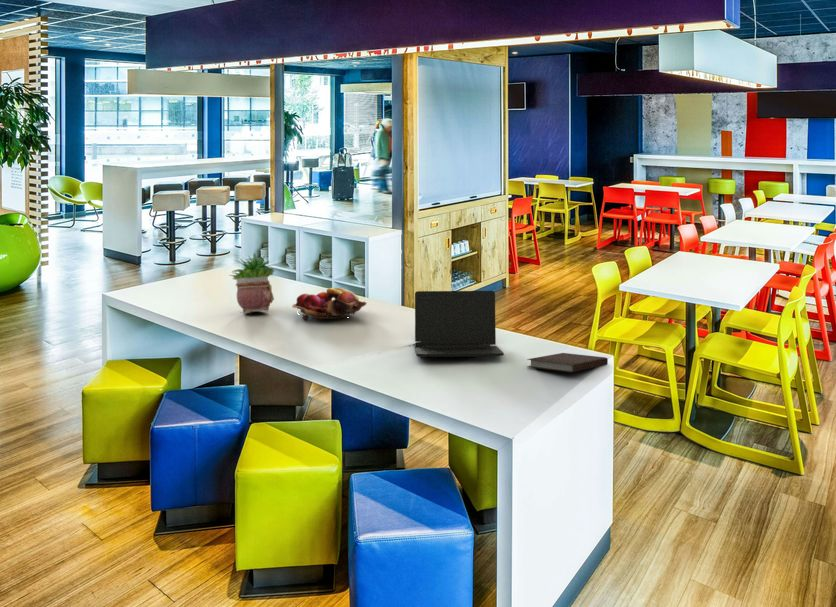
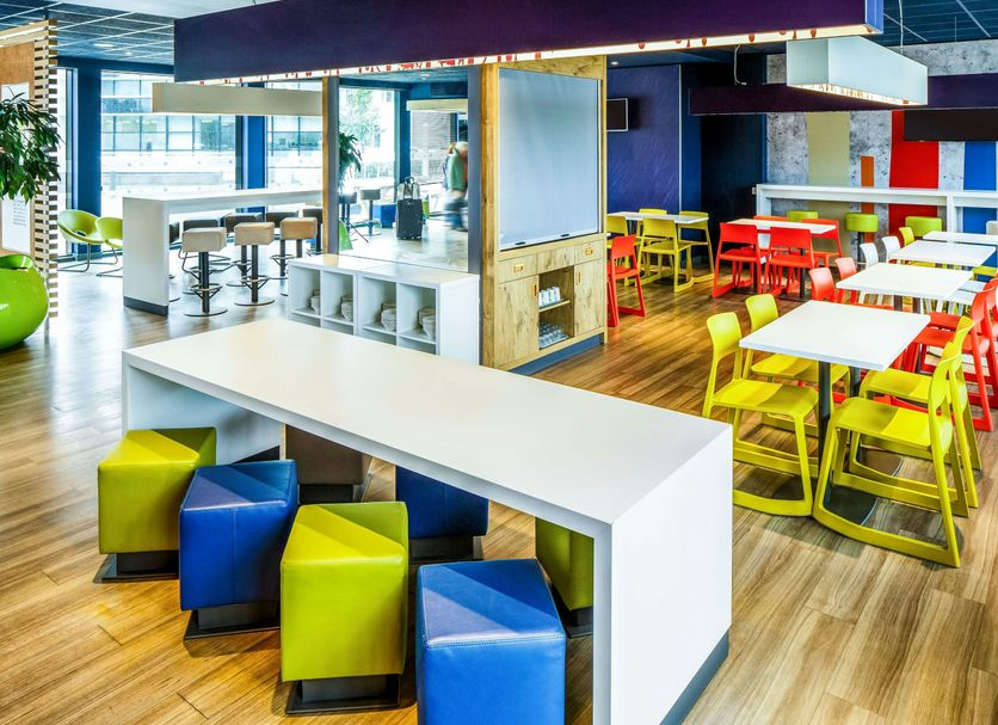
- fruit basket [291,287,368,320]
- notebook [526,352,609,373]
- potted plant [229,252,276,315]
- laptop [414,290,505,358]
